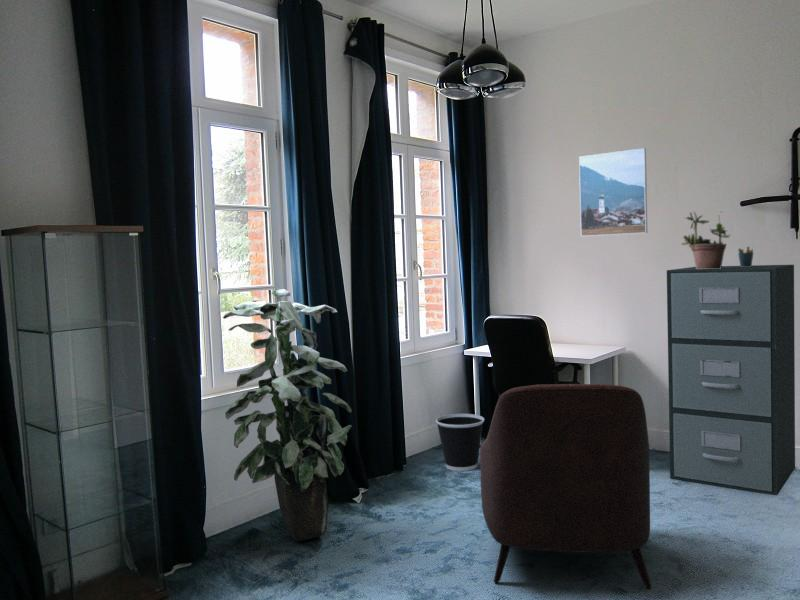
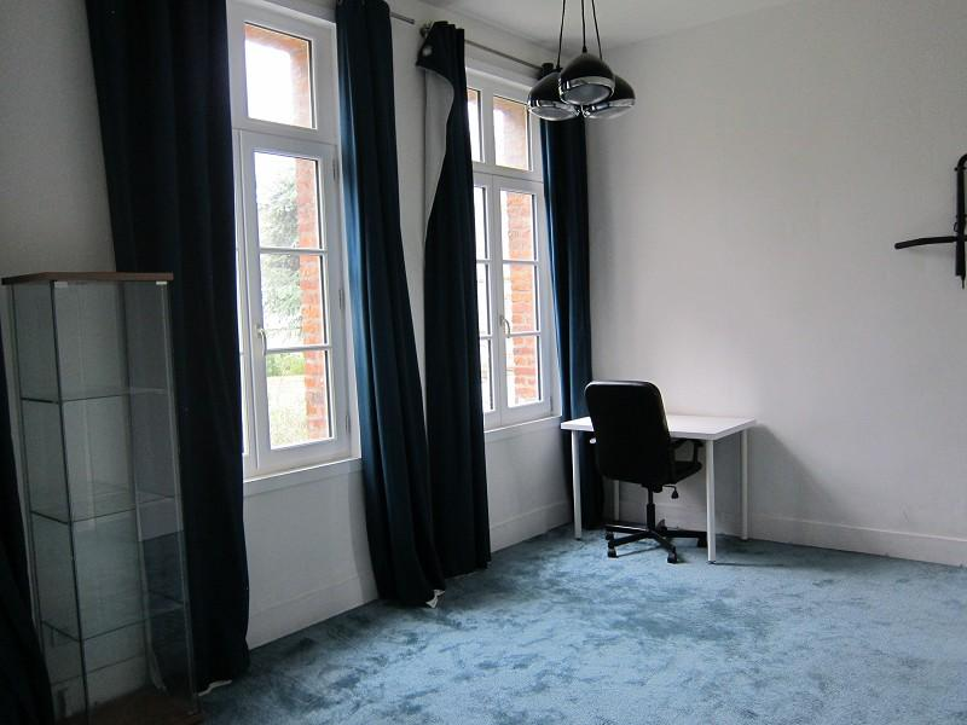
- potted plant [680,210,731,269]
- wastebasket [435,413,485,472]
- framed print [578,147,648,238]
- filing cabinet [666,264,796,496]
- armchair [479,383,652,590]
- pen holder [737,244,755,267]
- indoor plant [222,288,353,542]
